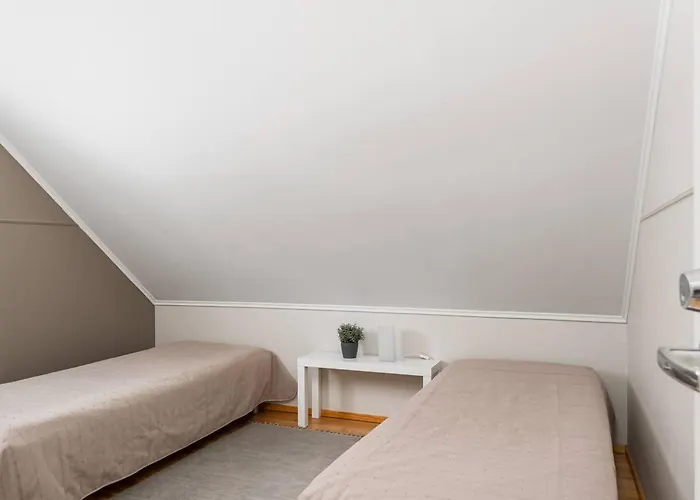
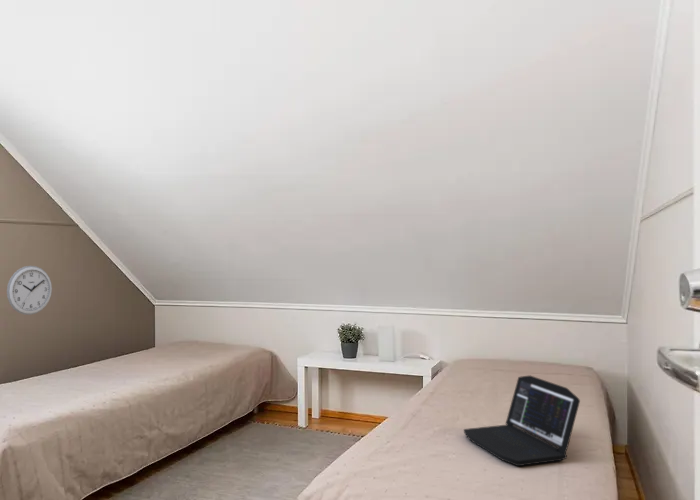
+ wall clock [6,265,53,316]
+ laptop [463,374,581,467]
